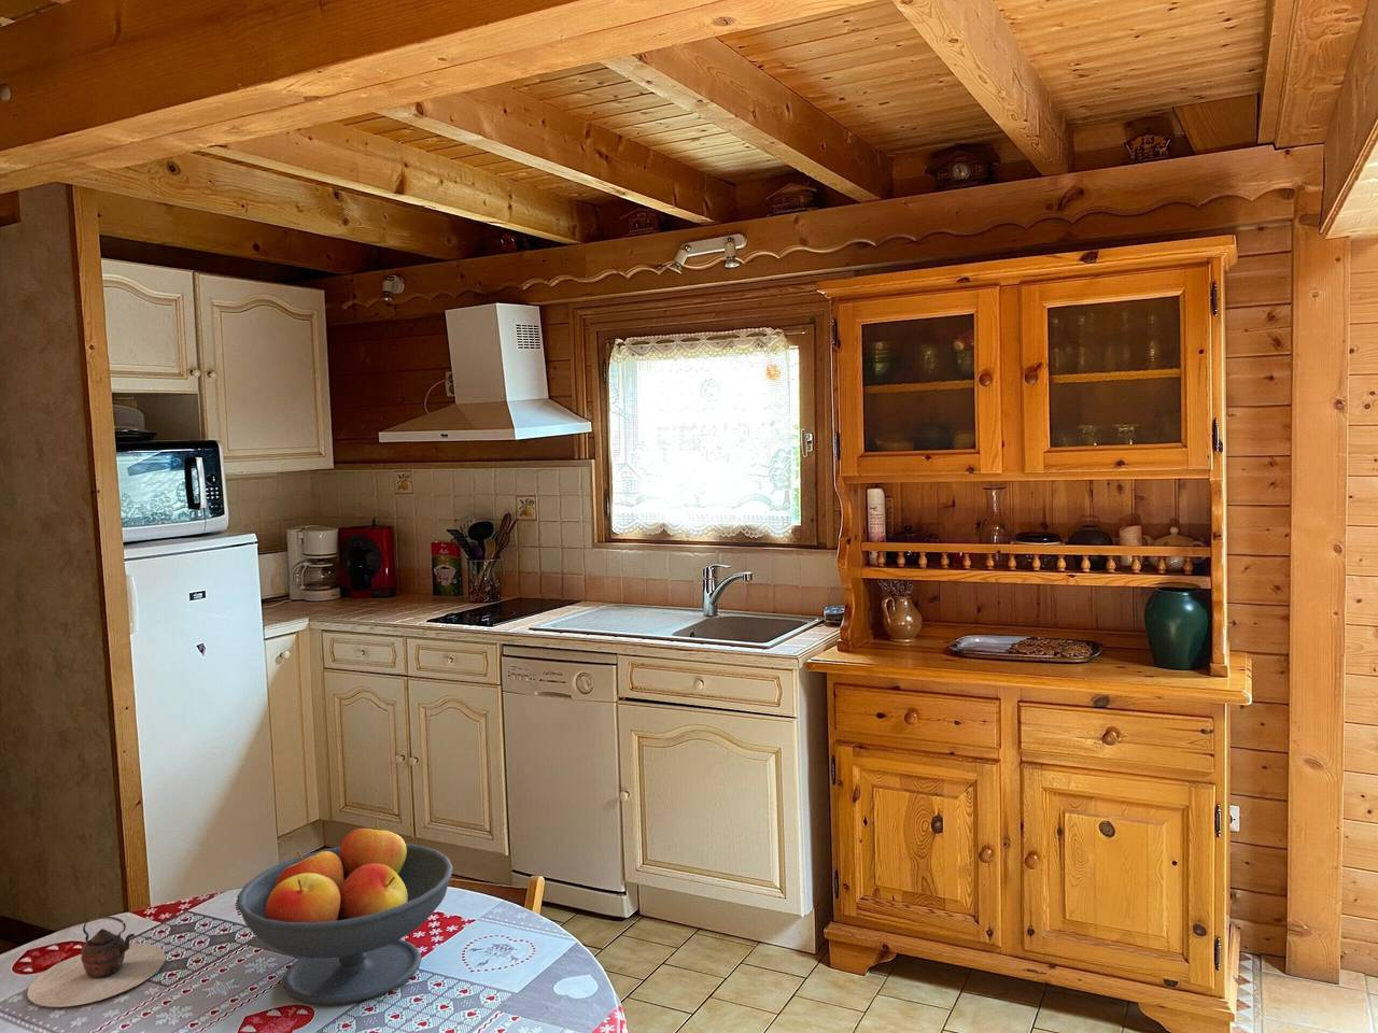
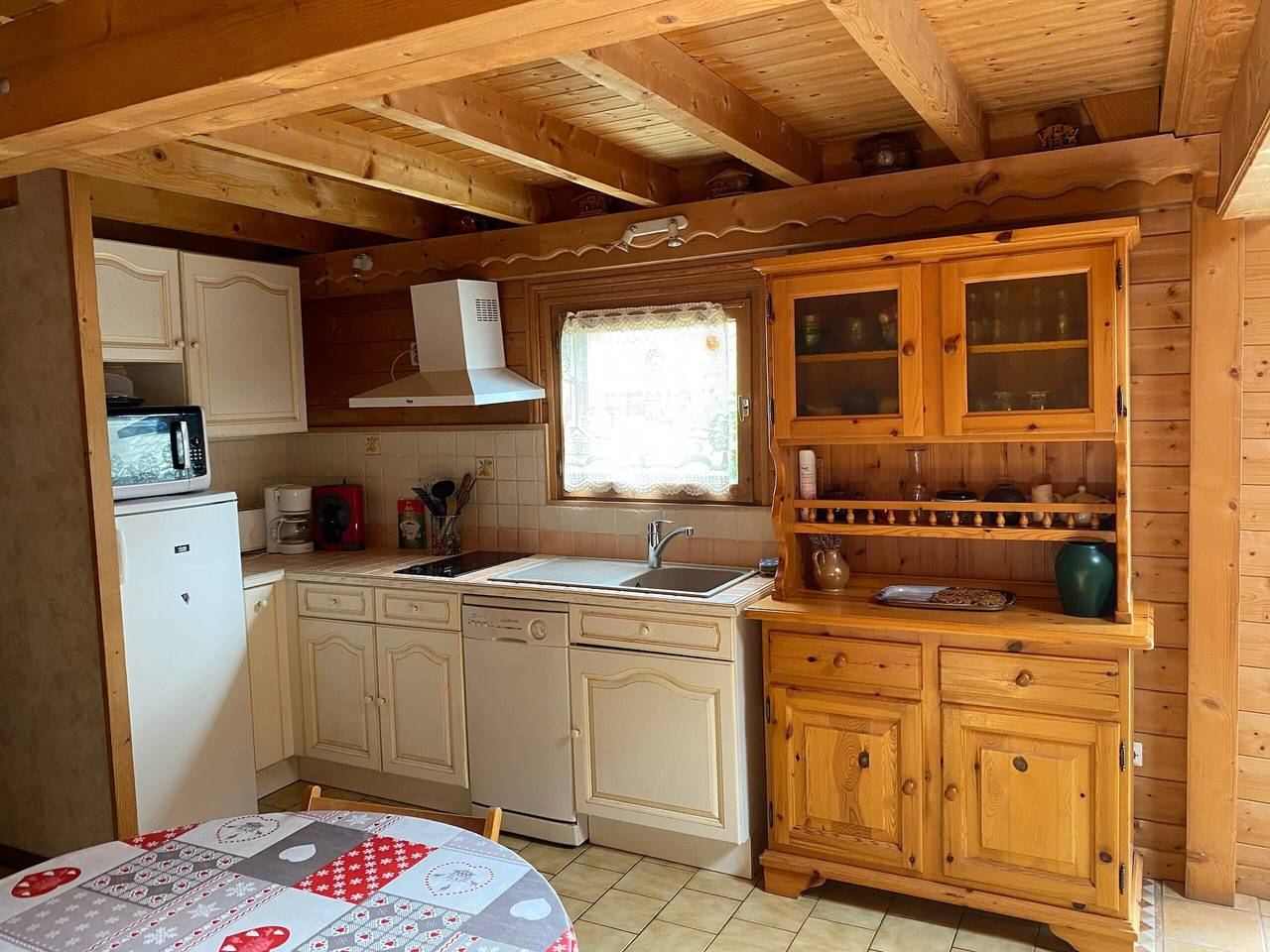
- teapot [26,916,167,1008]
- fruit bowl [235,820,455,1006]
